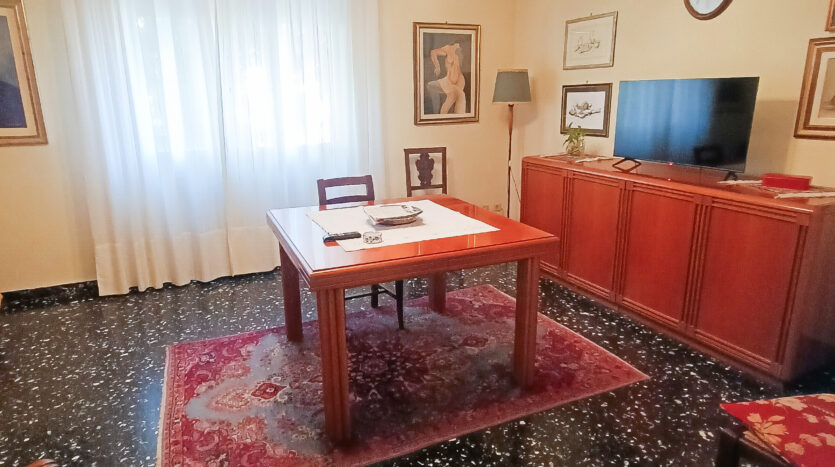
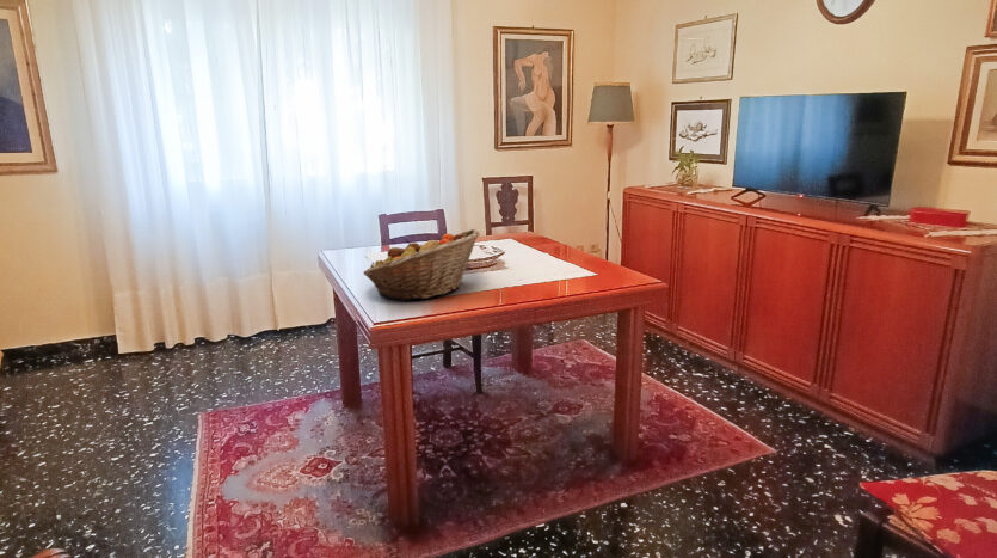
+ fruit basket [363,228,481,301]
